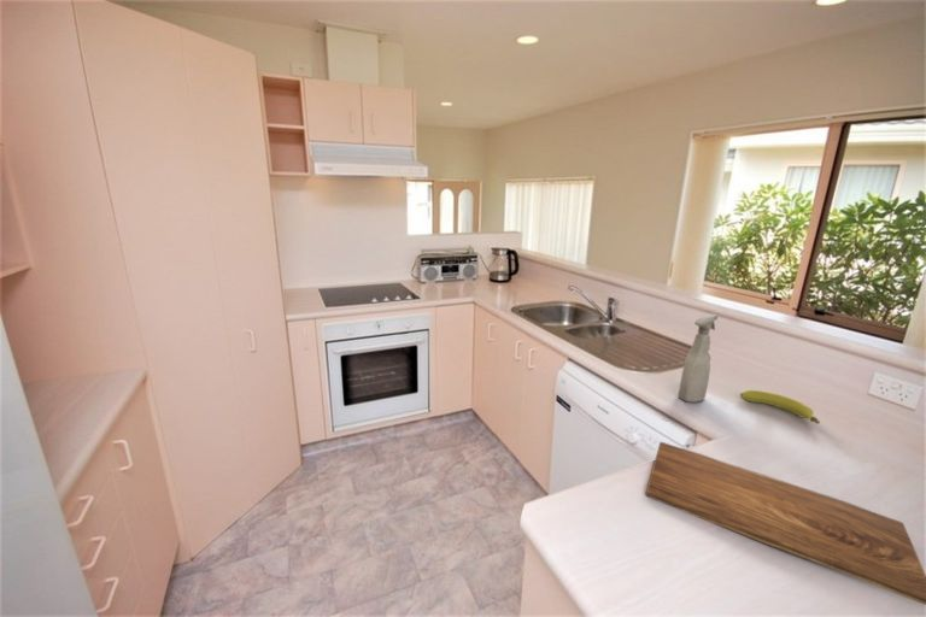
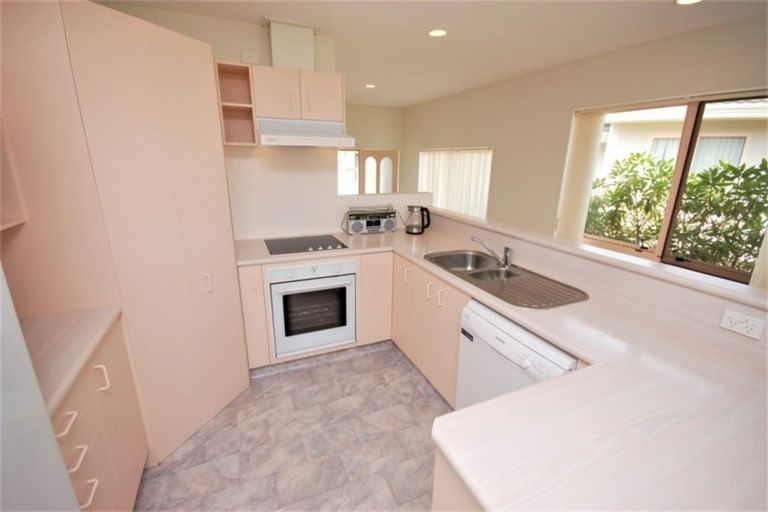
- fruit [739,389,821,425]
- cutting board [645,441,926,606]
- spray bottle [676,313,719,404]
